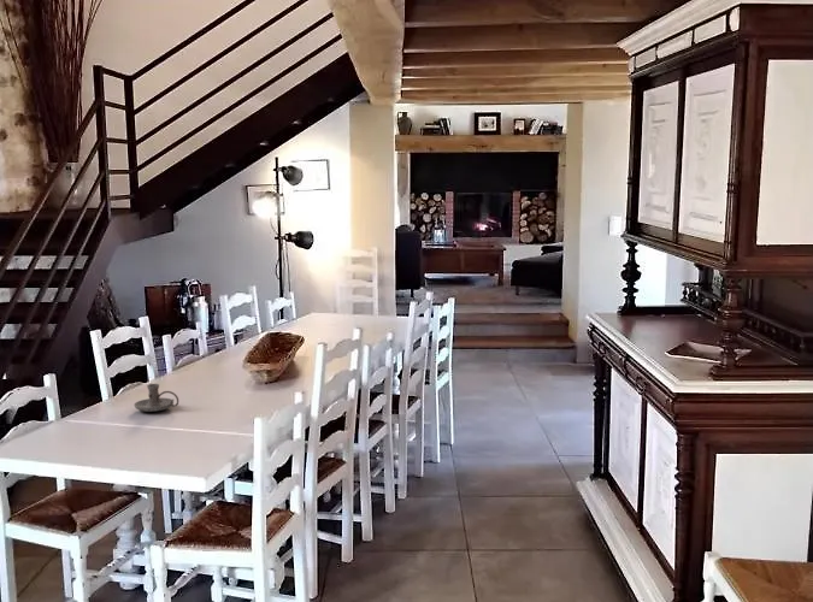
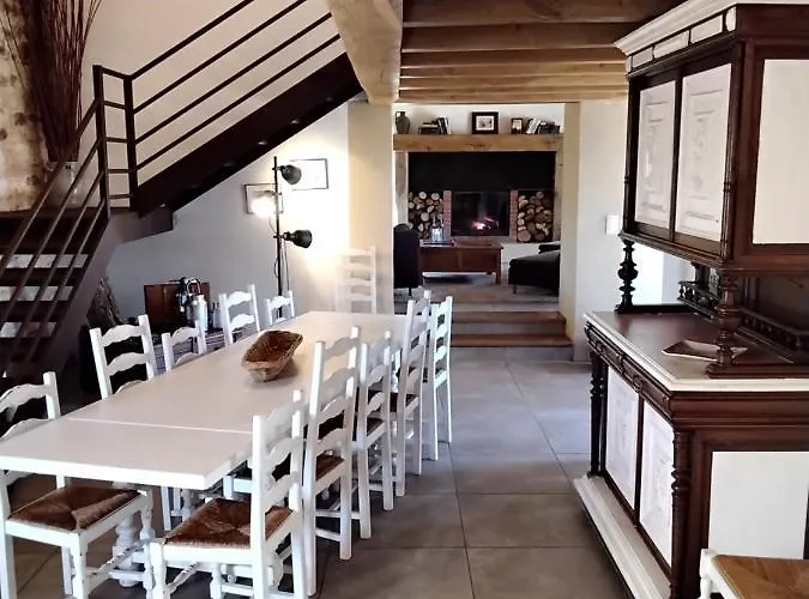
- candle holder [132,383,179,413]
